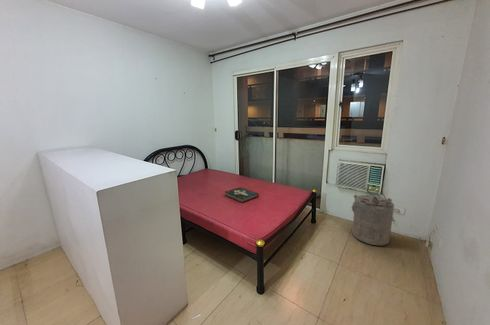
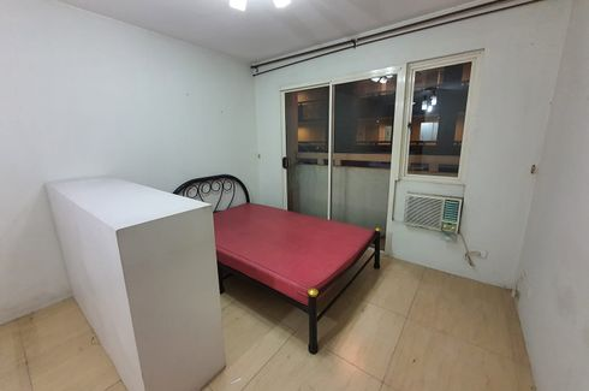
- laundry hamper [350,194,395,246]
- book [224,186,260,204]
